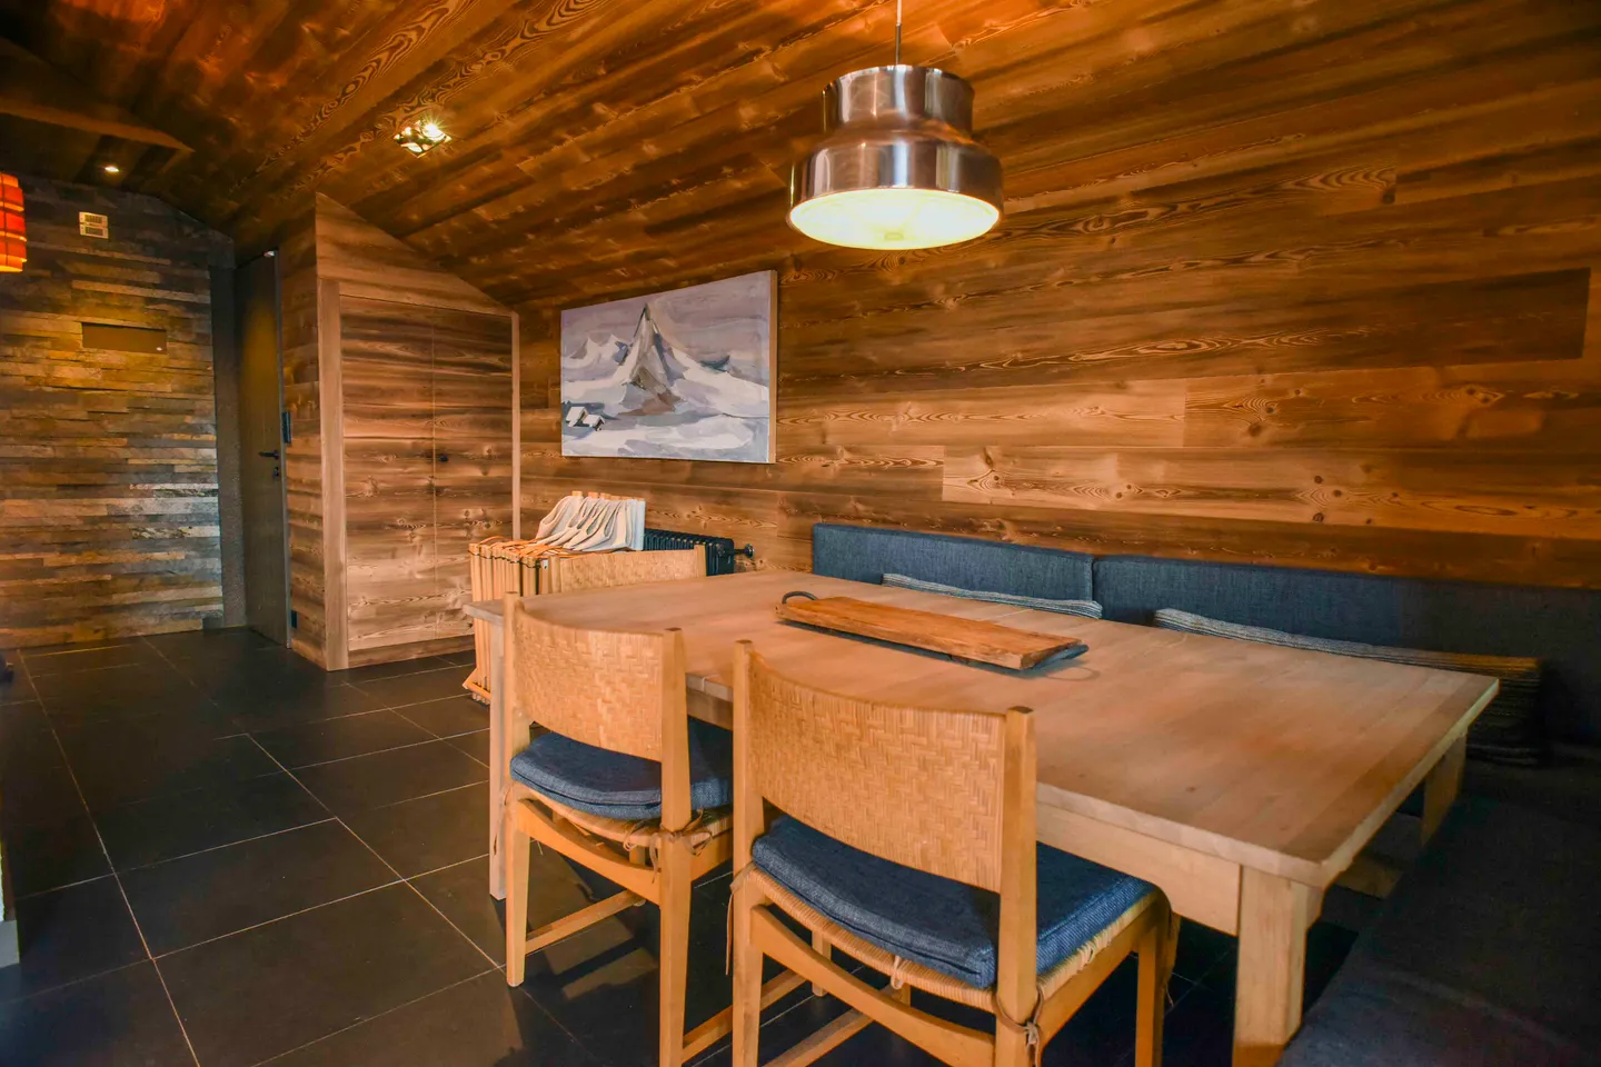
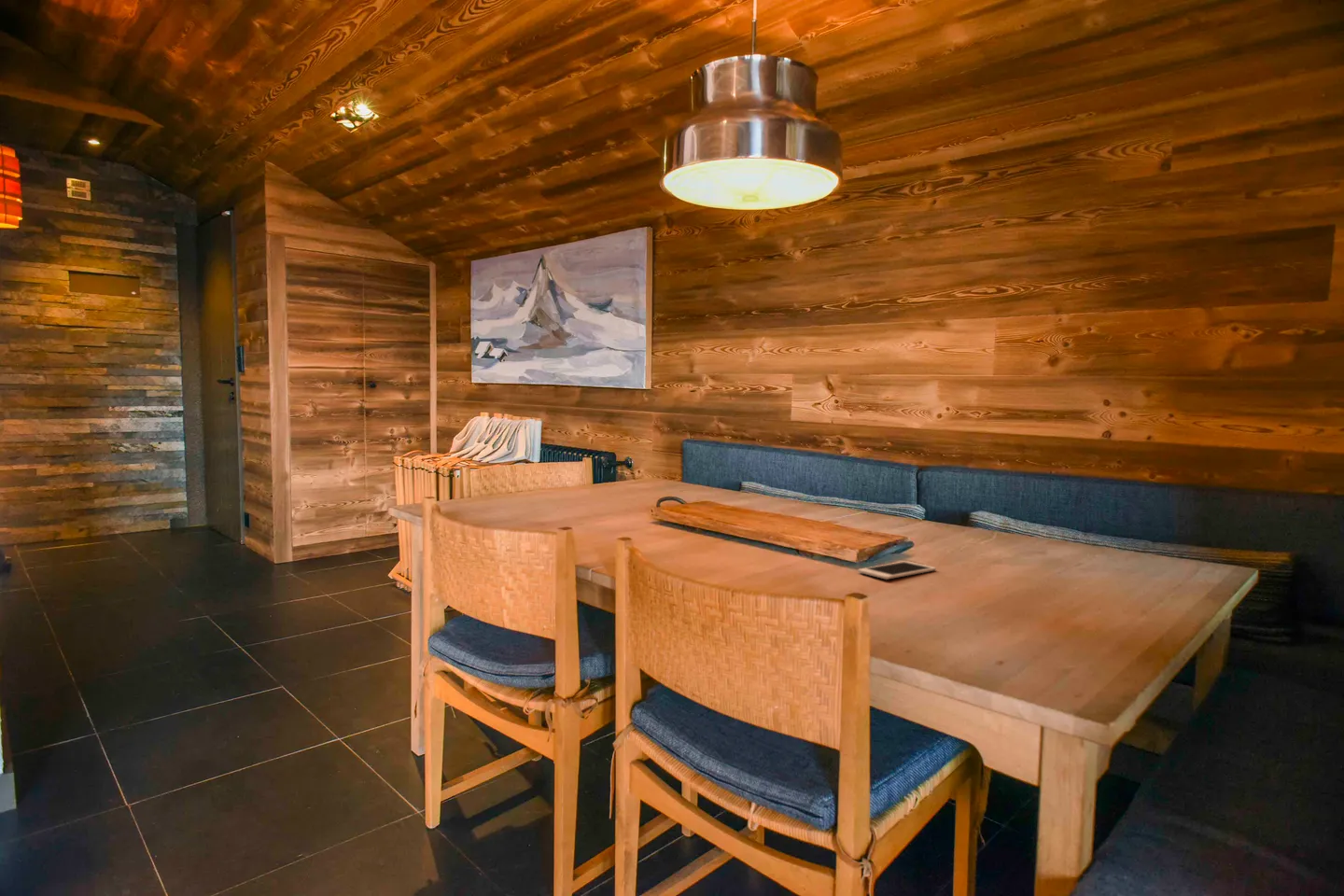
+ cell phone [857,560,937,581]
